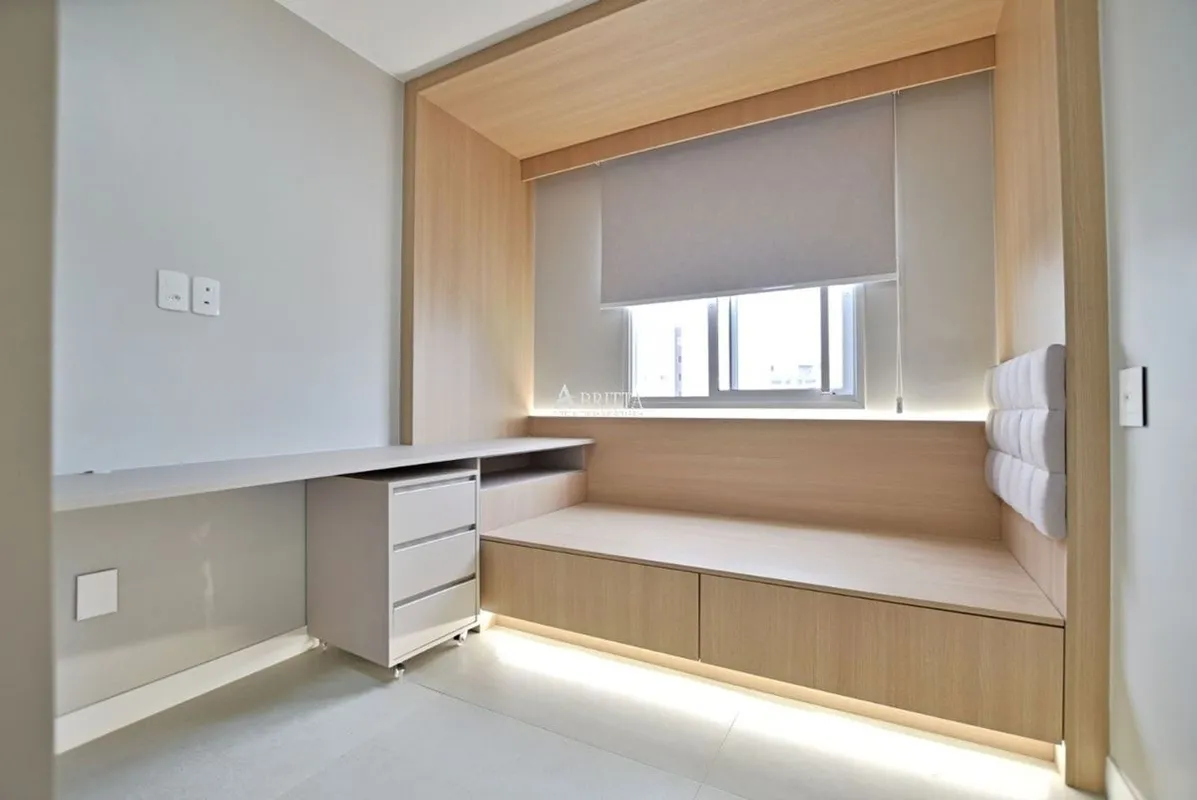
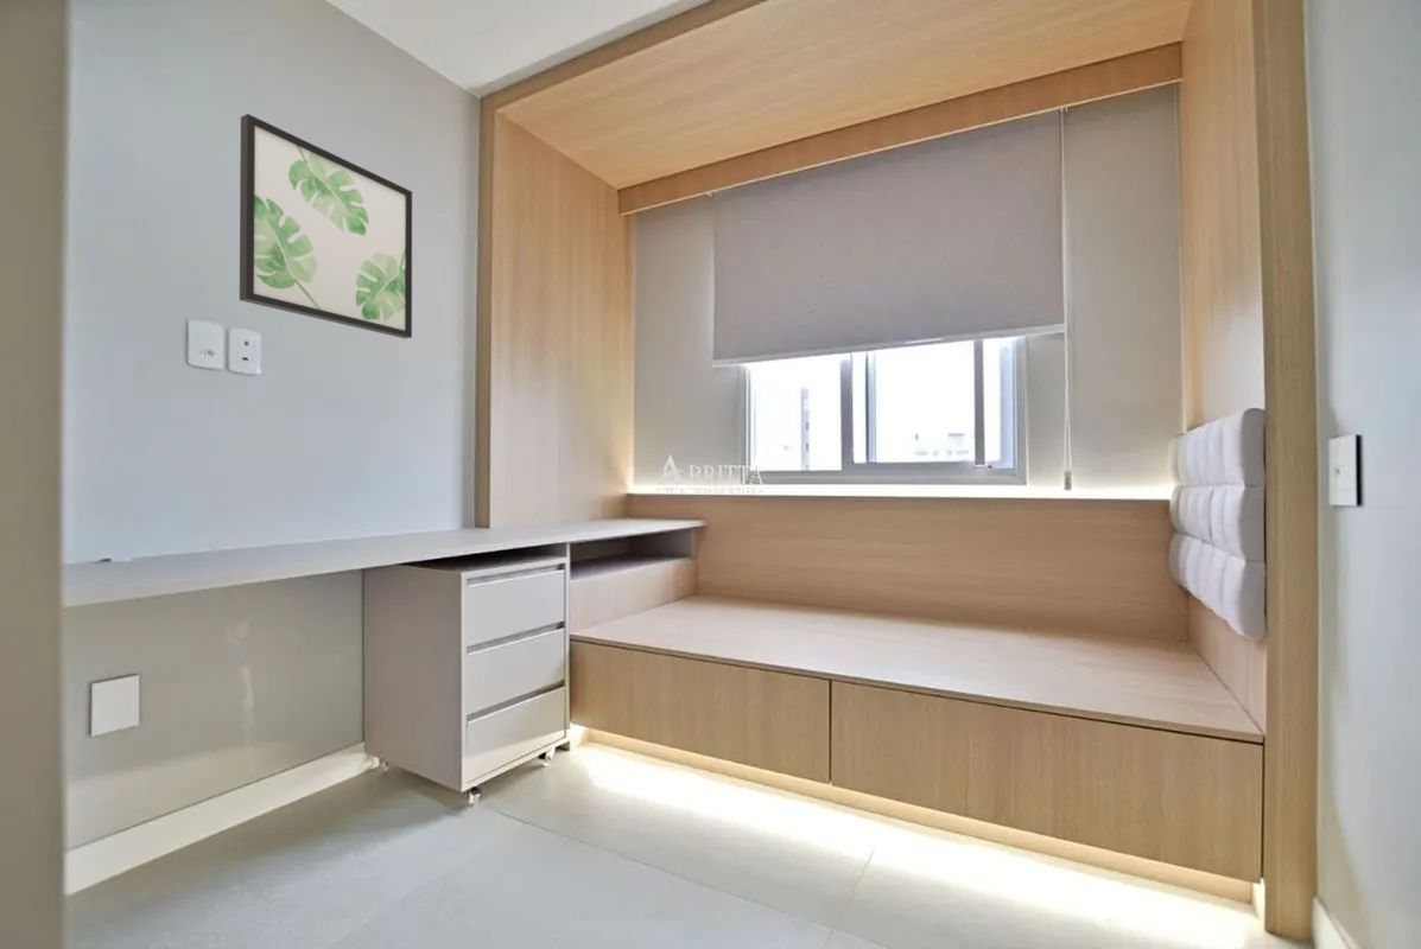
+ wall art [239,113,413,339]
